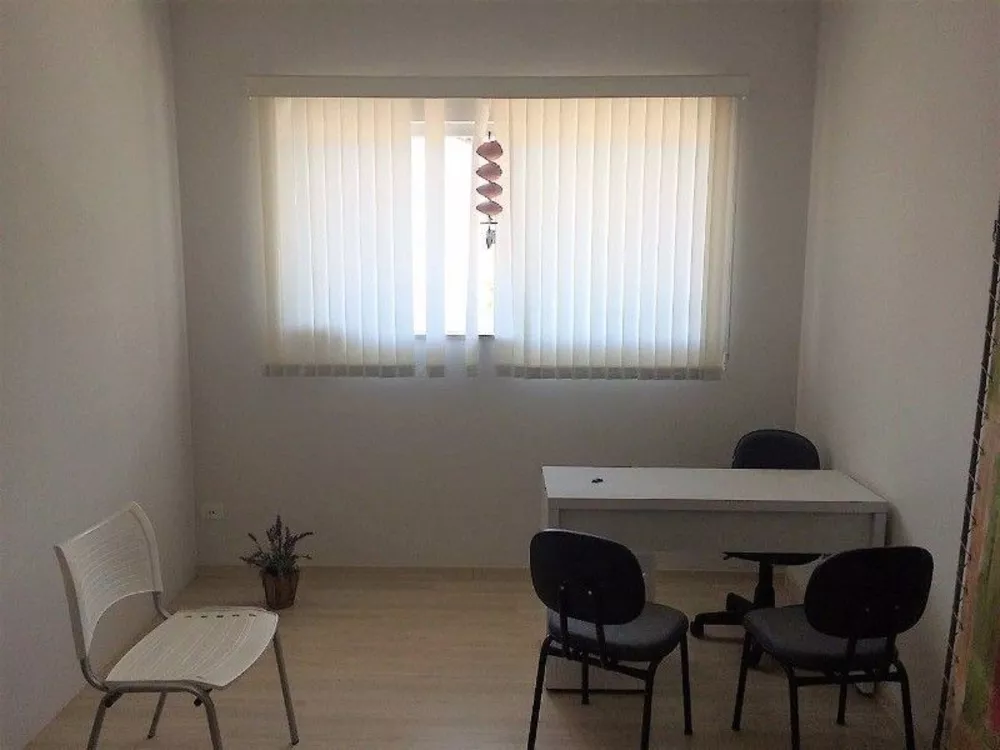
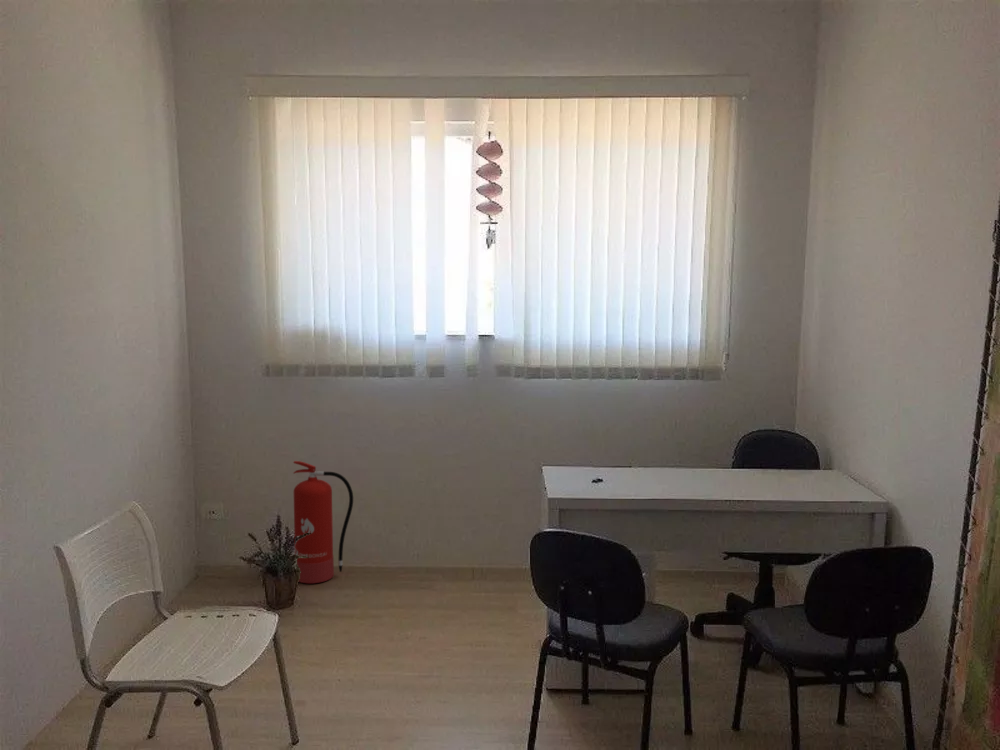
+ fire extinguisher [292,460,354,584]
